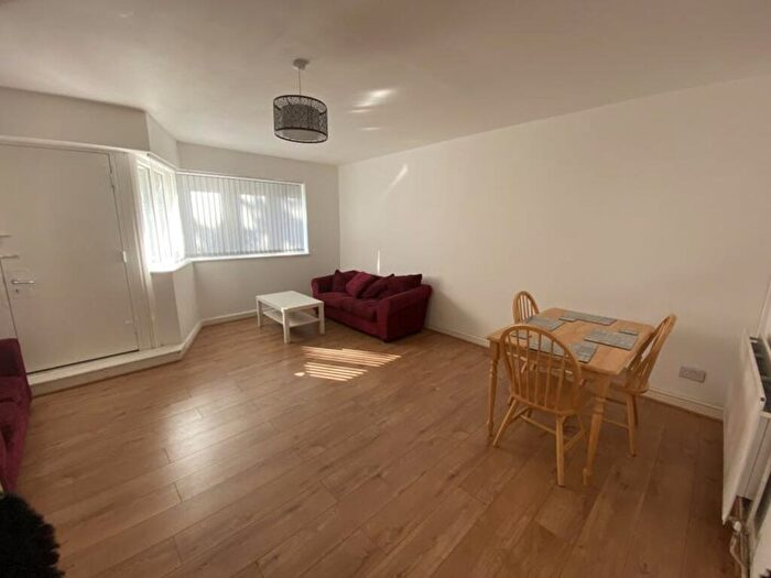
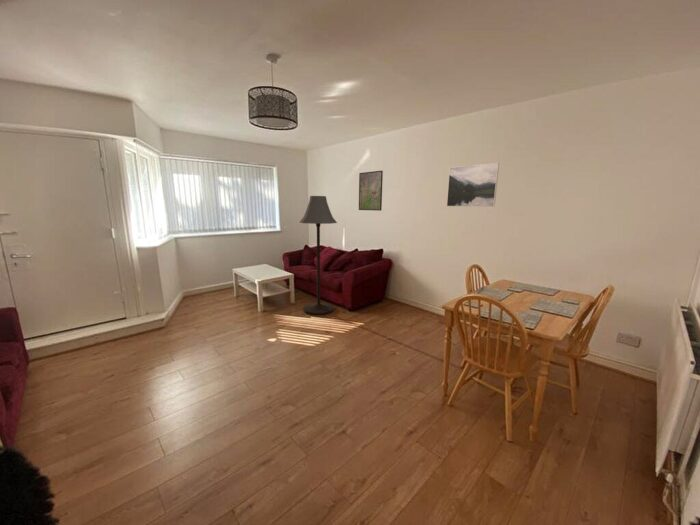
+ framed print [446,162,500,208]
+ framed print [358,170,384,212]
+ floor lamp [299,195,338,316]
